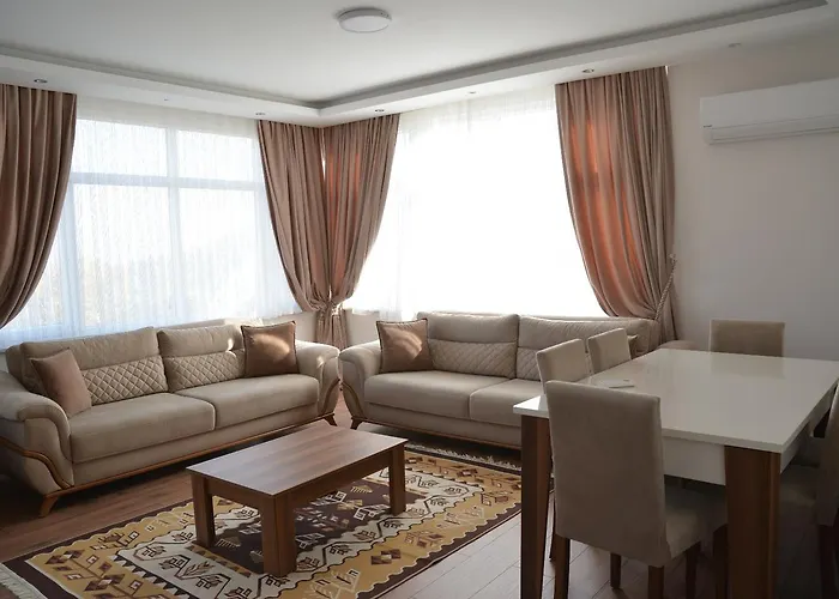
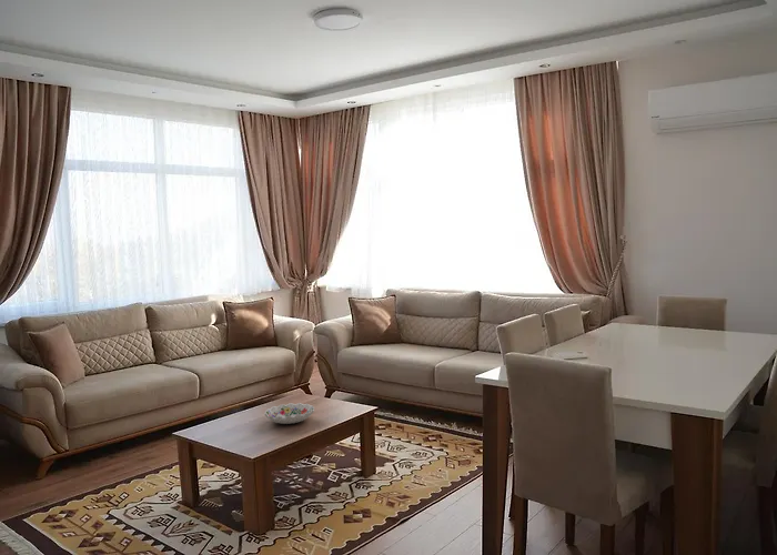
+ decorative bowl [263,402,315,425]
